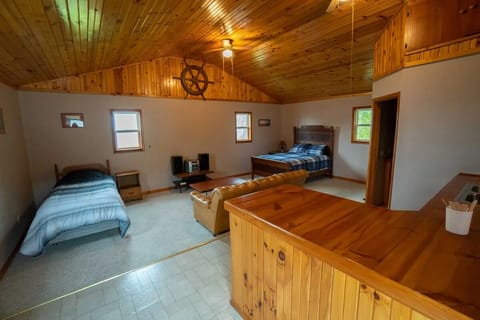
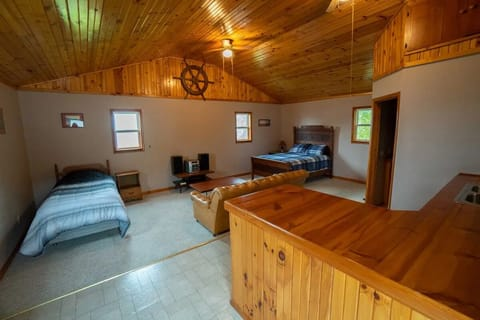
- utensil holder [441,199,478,236]
